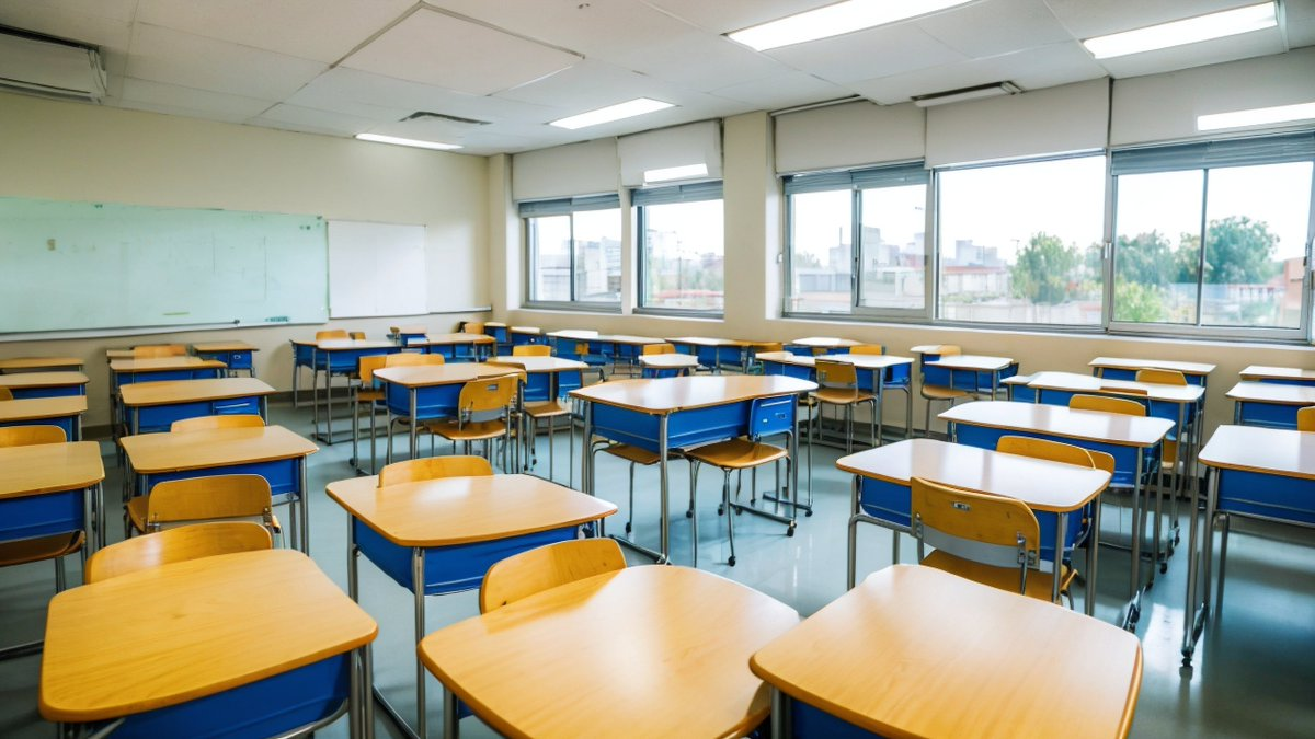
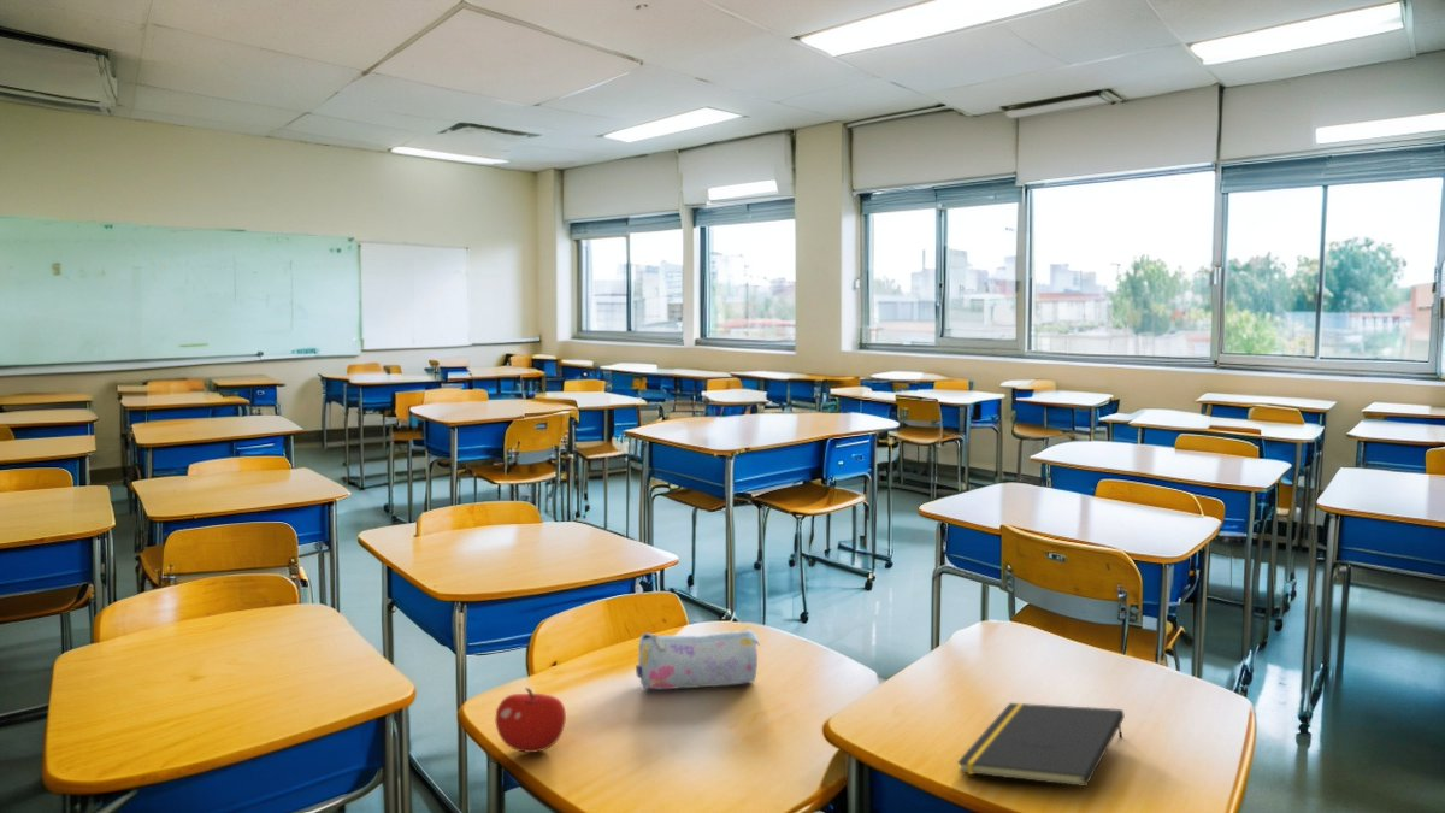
+ pencil case [635,629,761,690]
+ notepad [956,702,1126,788]
+ fruit [494,687,567,754]
